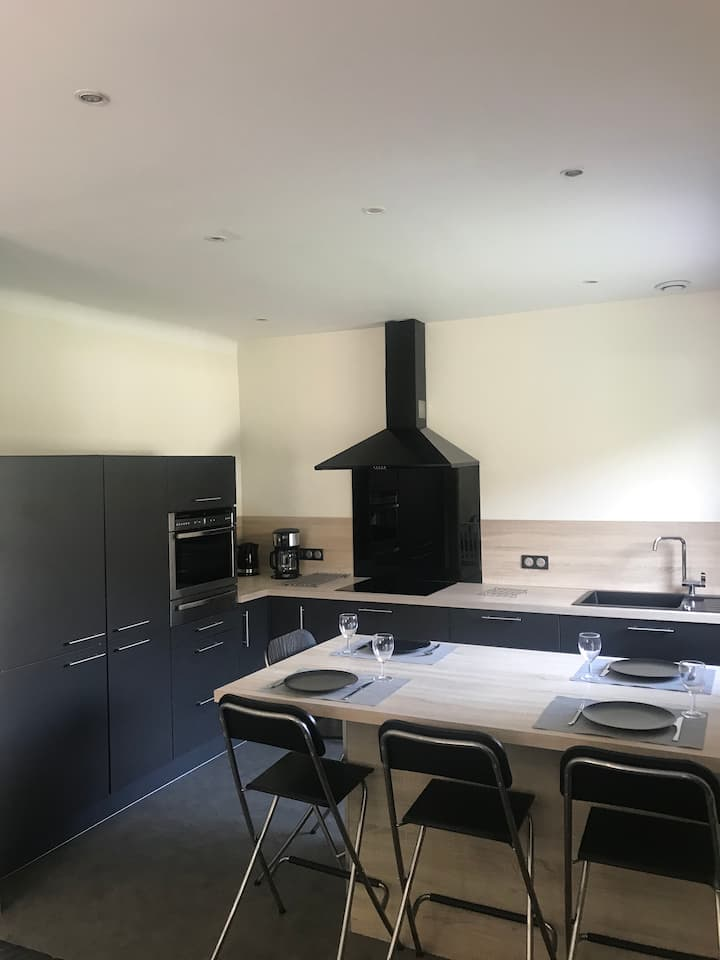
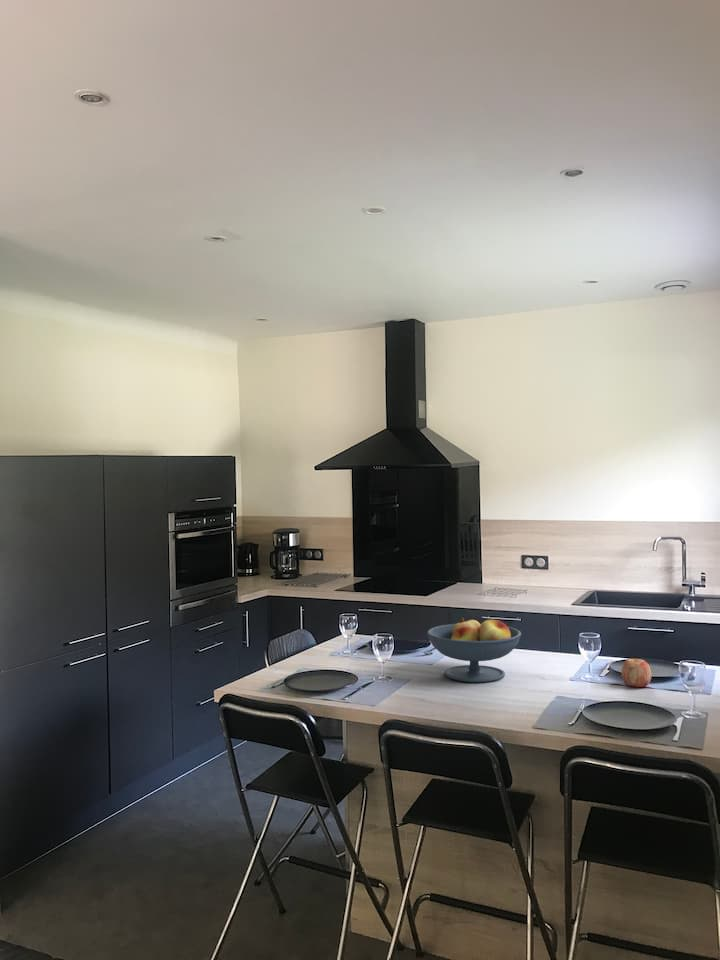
+ apple [620,658,652,688]
+ fruit bowl [426,617,522,683]
